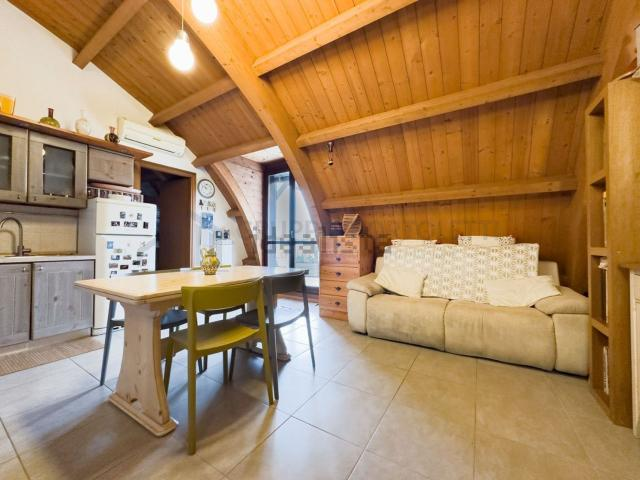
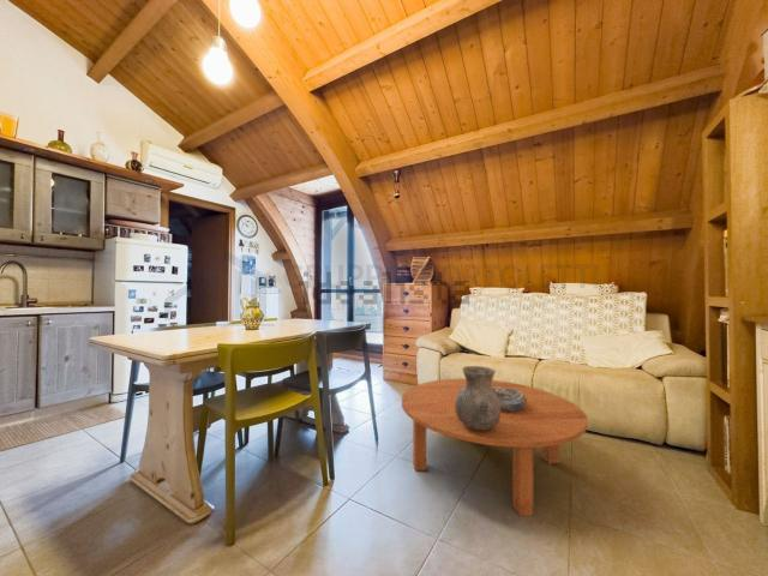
+ coffee table [401,378,589,517]
+ vase [455,365,500,431]
+ decorative bowl [491,388,527,412]
